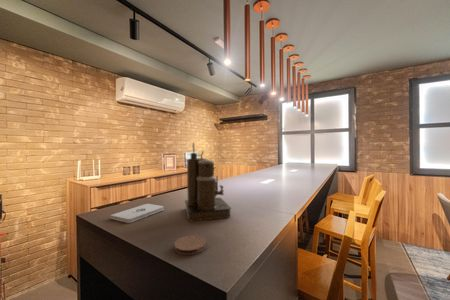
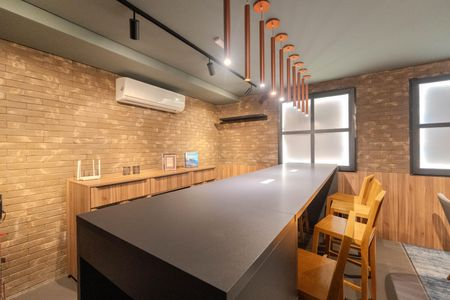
- coffee maker [184,142,232,222]
- coaster [173,234,207,256]
- notepad [110,203,164,224]
